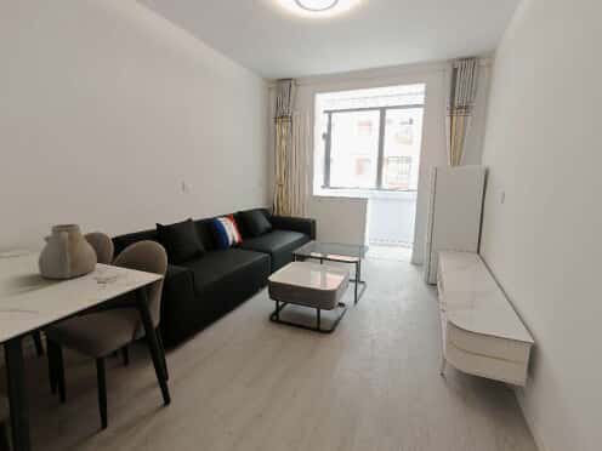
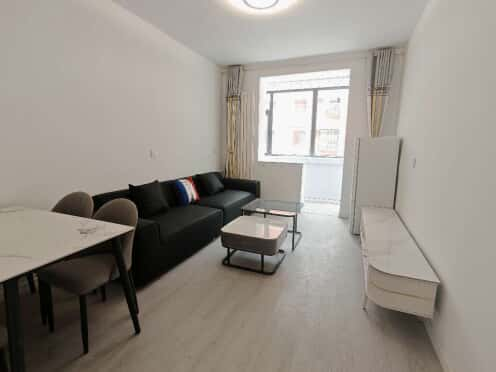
- teapot [36,223,98,280]
